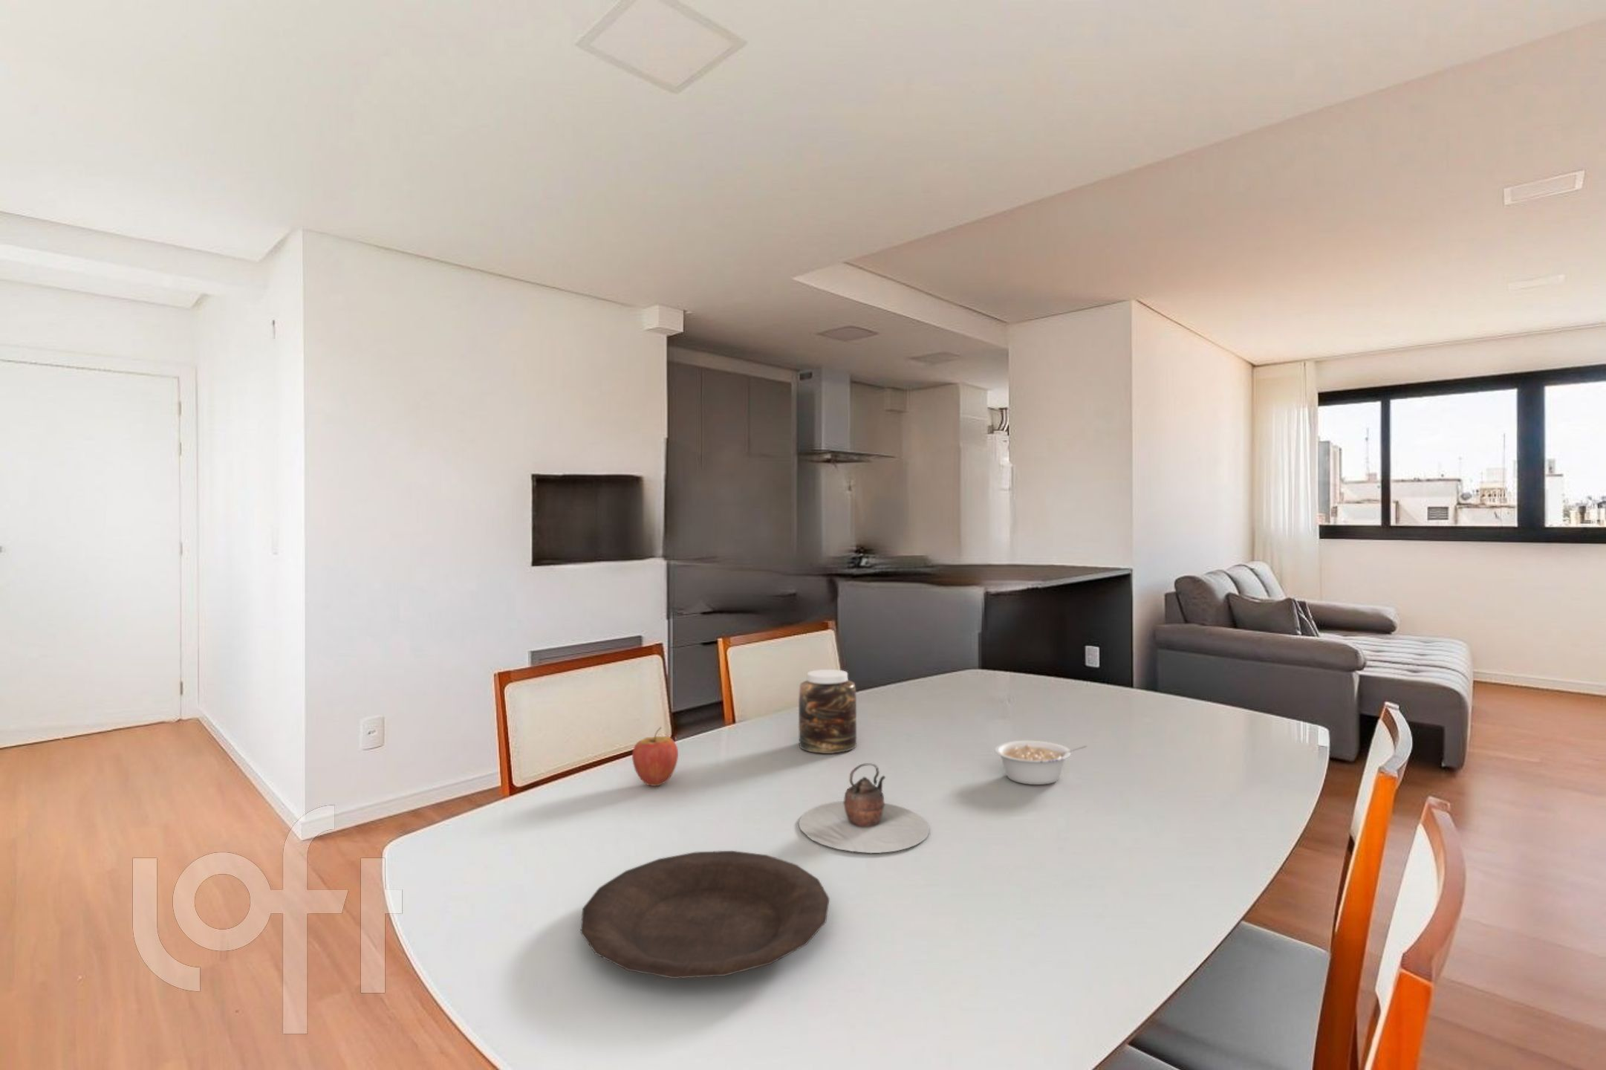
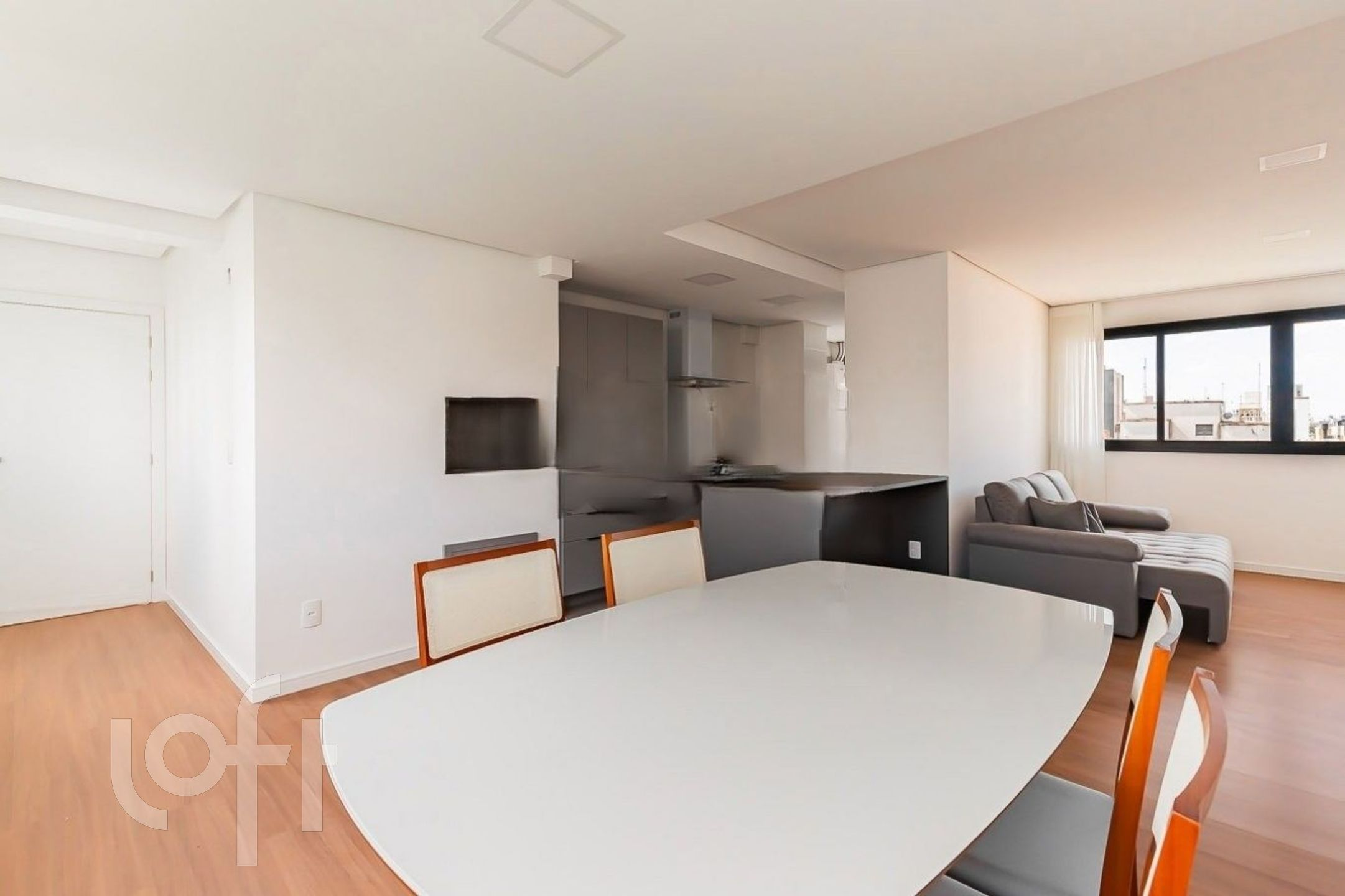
- teapot [799,762,930,854]
- jar [798,669,857,755]
- plate [579,850,830,979]
- legume [995,740,1088,786]
- fruit [632,726,679,787]
